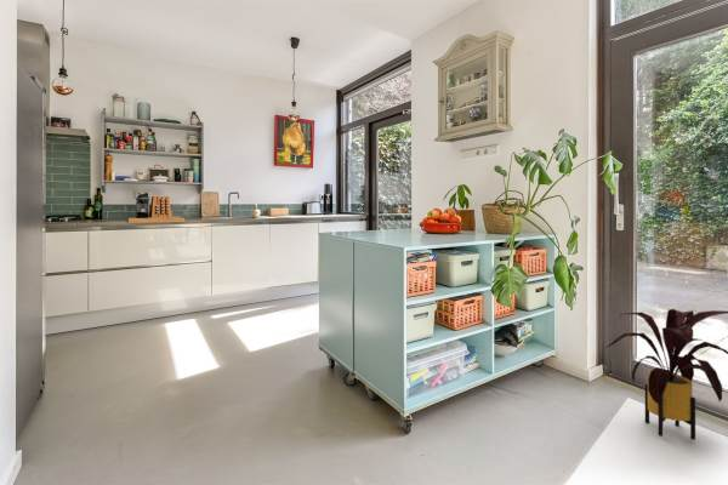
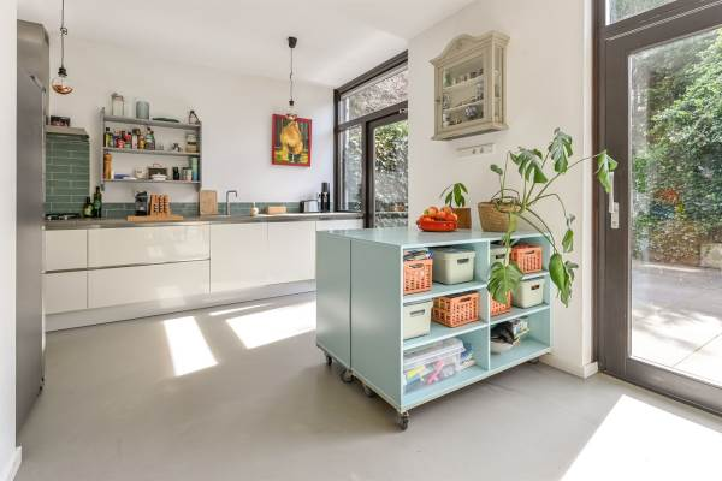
- house plant [605,308,728,441]
